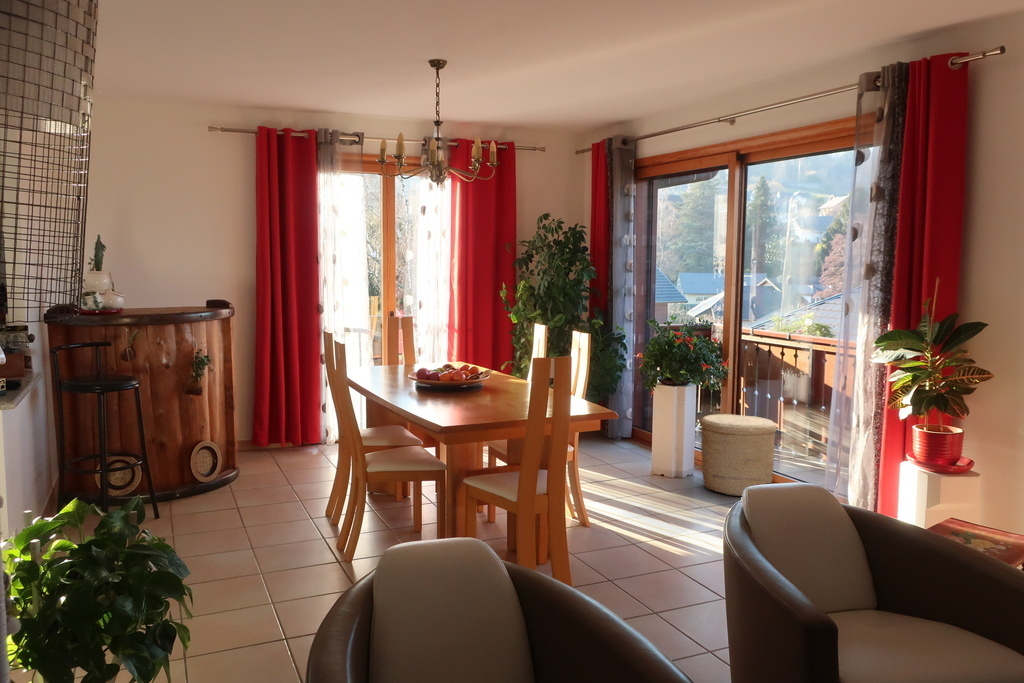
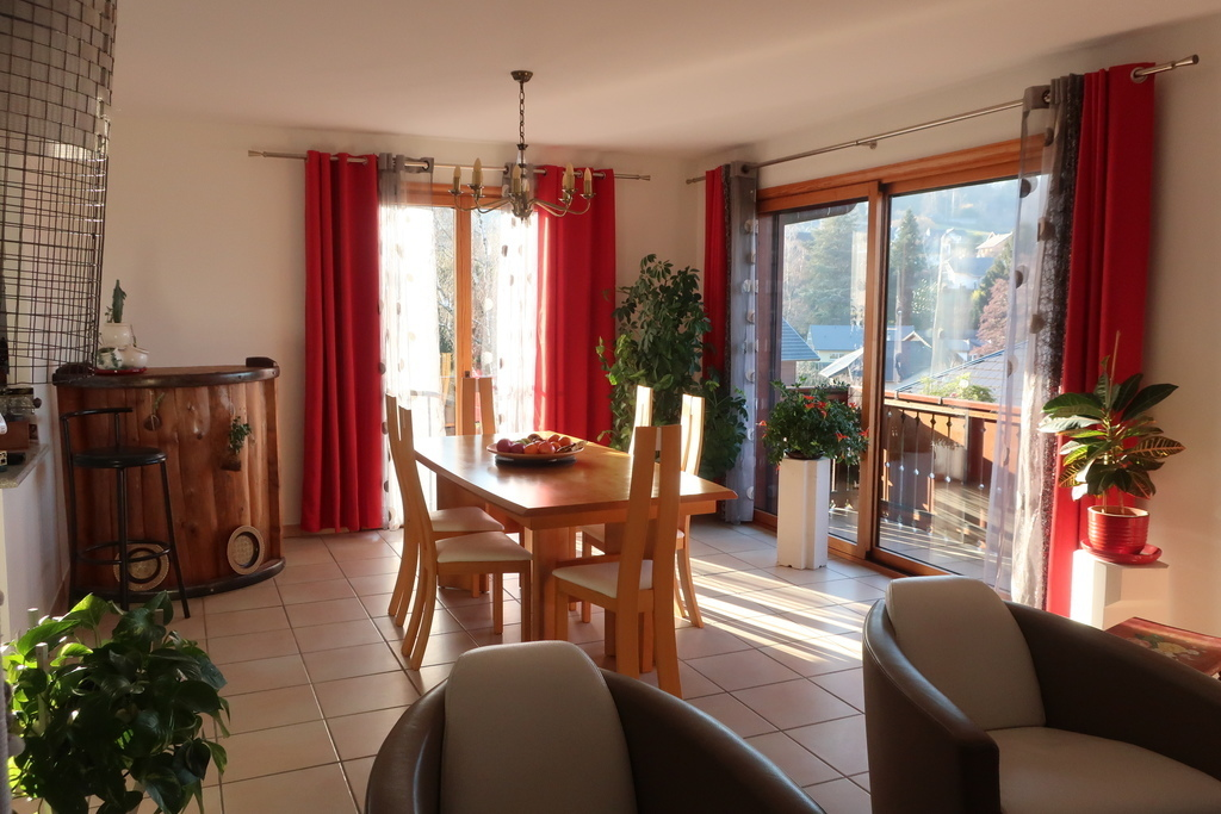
- woven basket [699,413,777,497]
